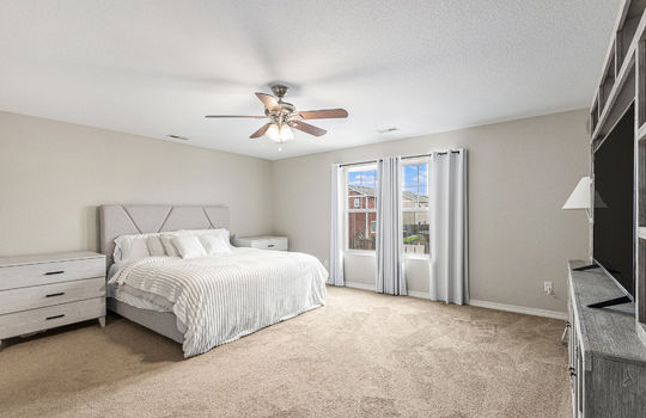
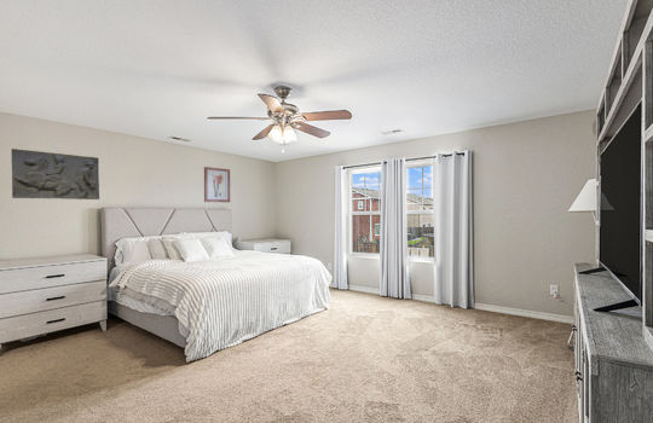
+ relief sculpture [11,147,100,201]
+ wall art [203,166,231,203]
